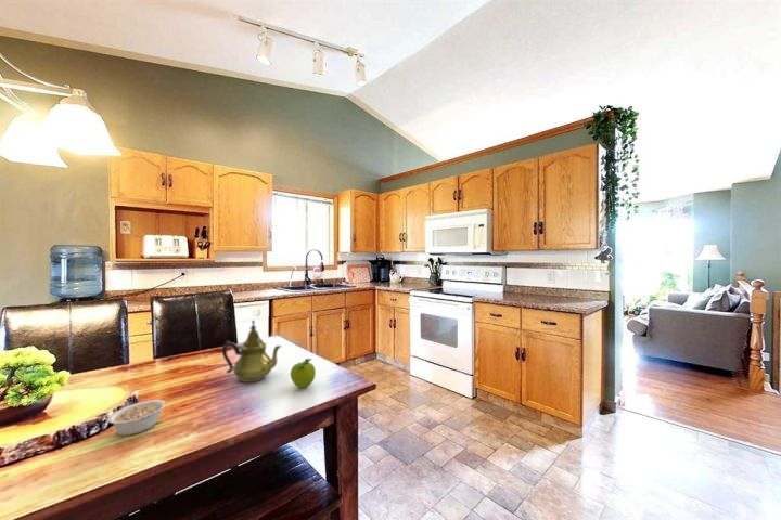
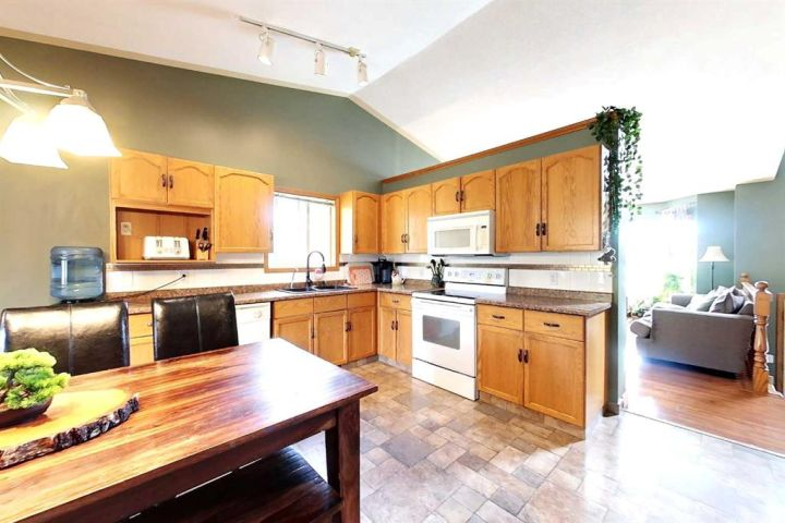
- teapot [221,320,283,384]
- fruit [290,358,317,389]
- legume [106,395,178,437]
